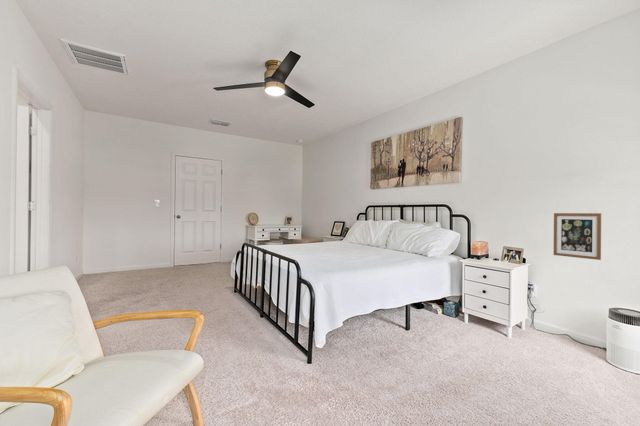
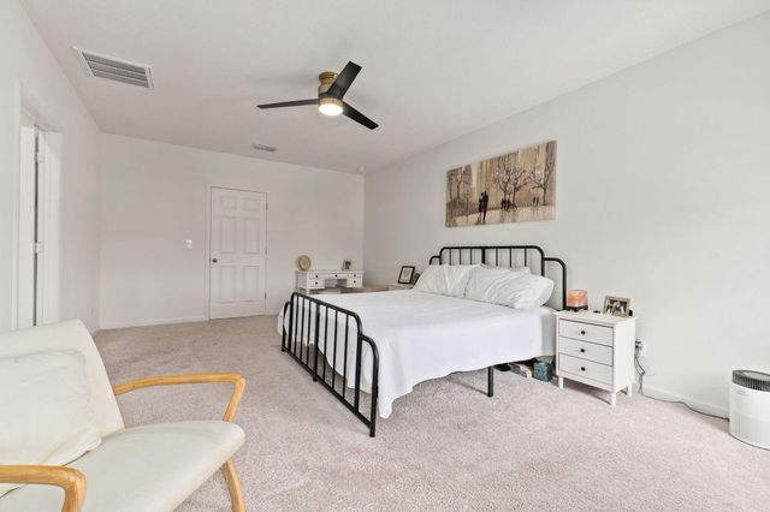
- wall art [553,212,602,261]
